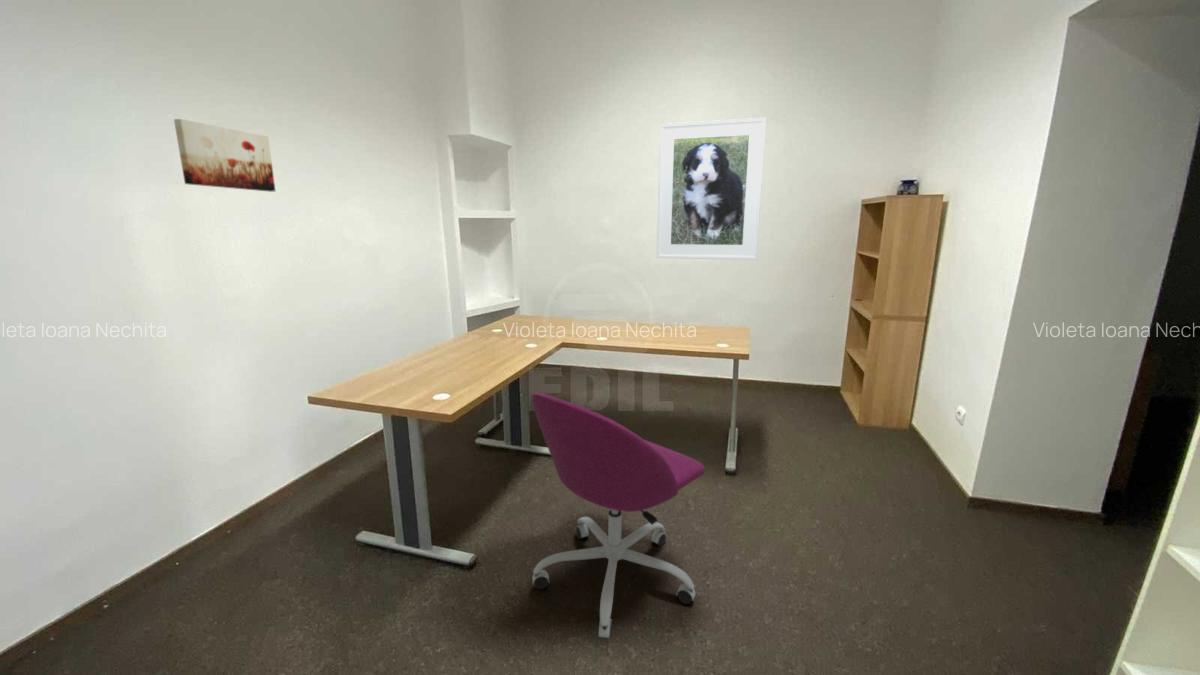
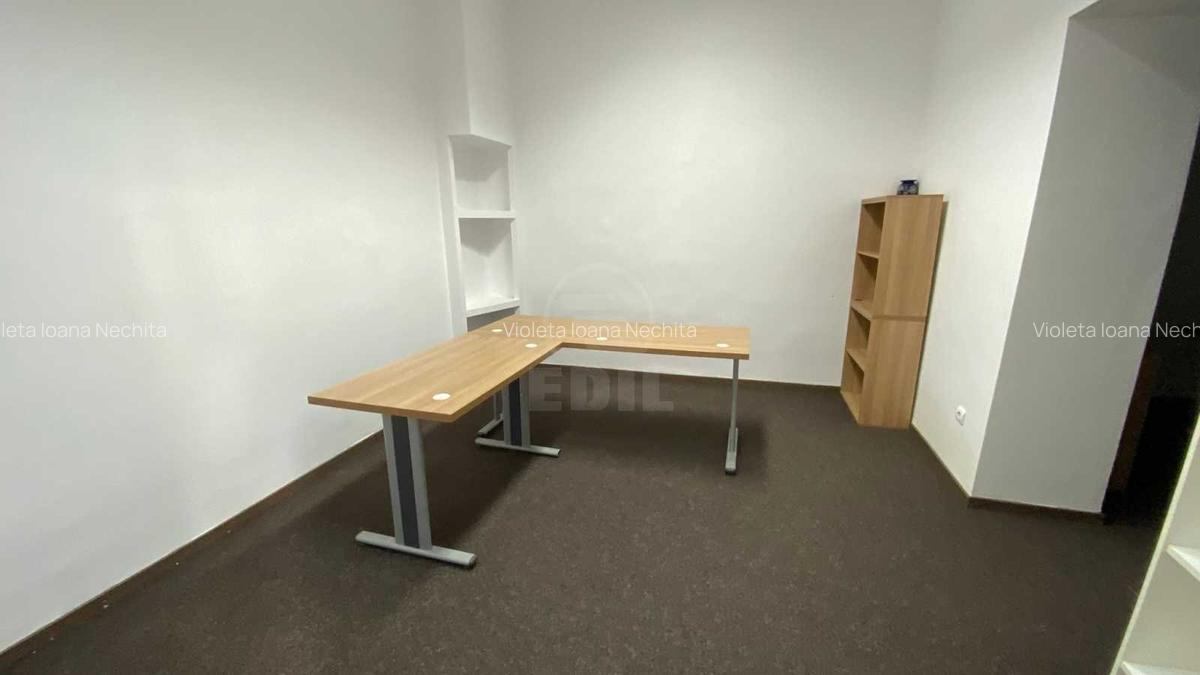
- office chair [531,392,706,640]
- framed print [656,117,767,261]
- wall art [173,118,276,193]
